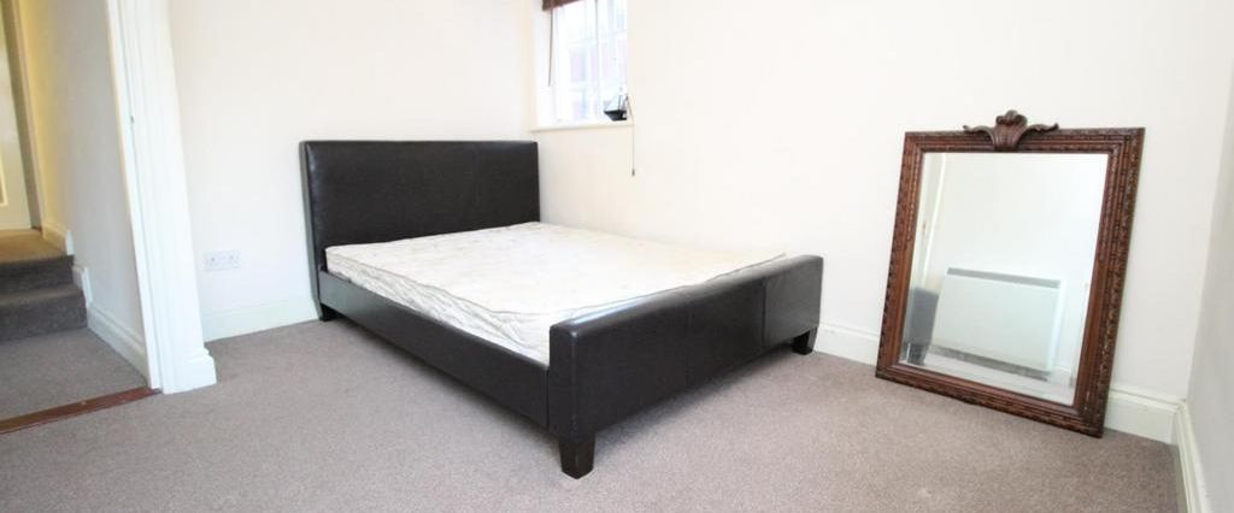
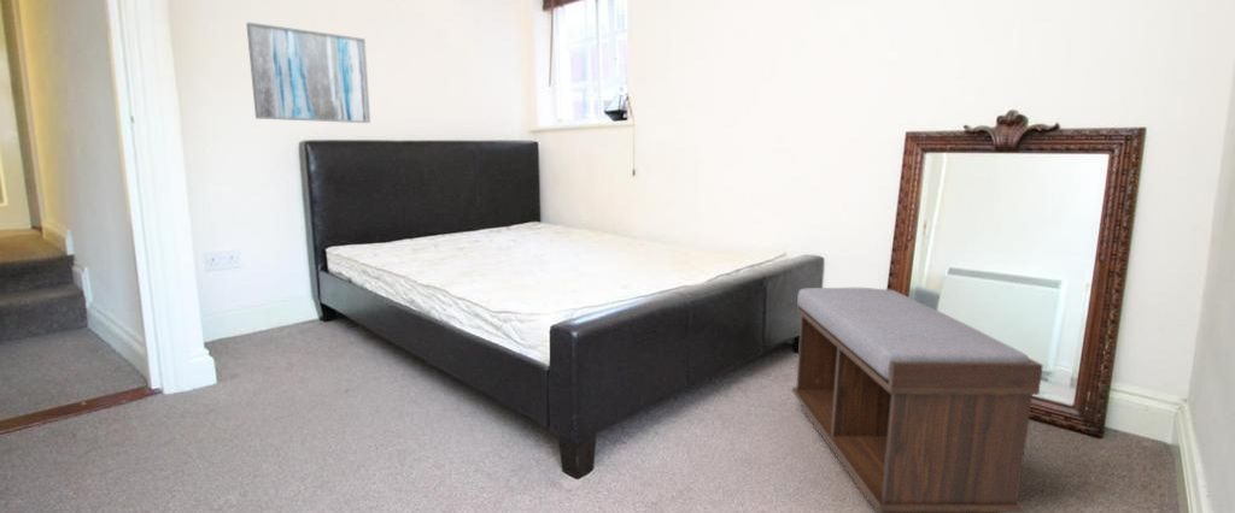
+ wall art [245,22,371,124]
+ bench [791,287,1044,513]
